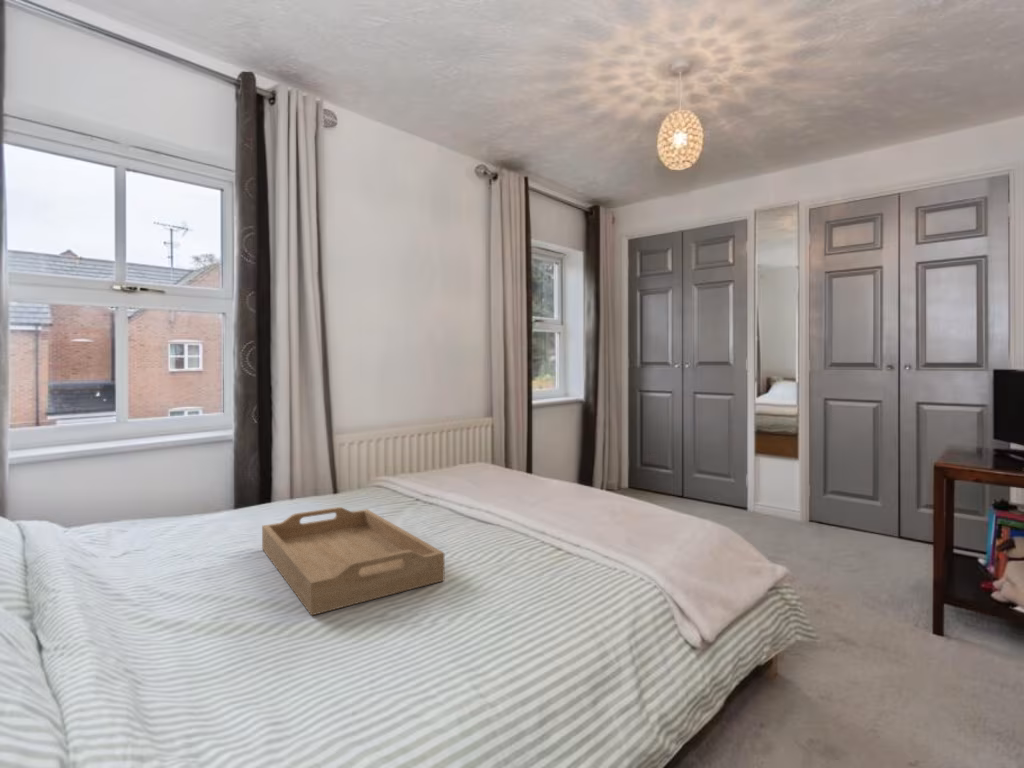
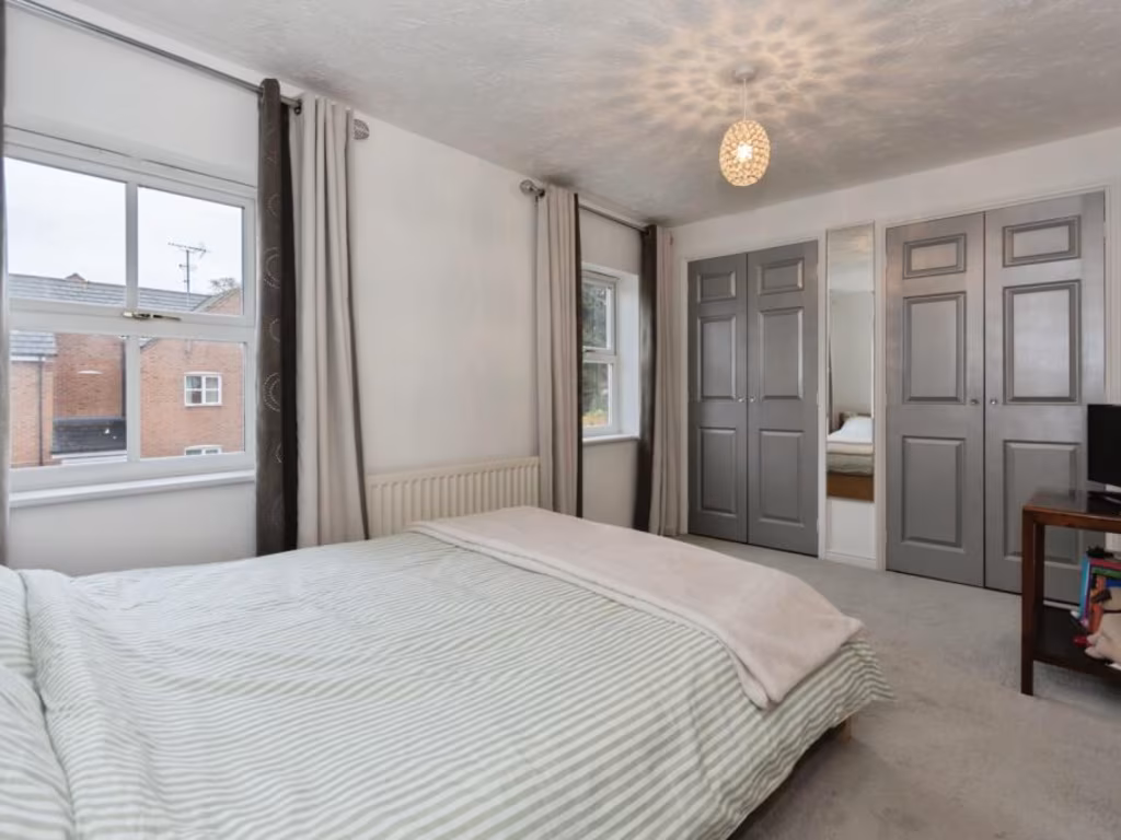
- serving tray [261,506,445,617]
